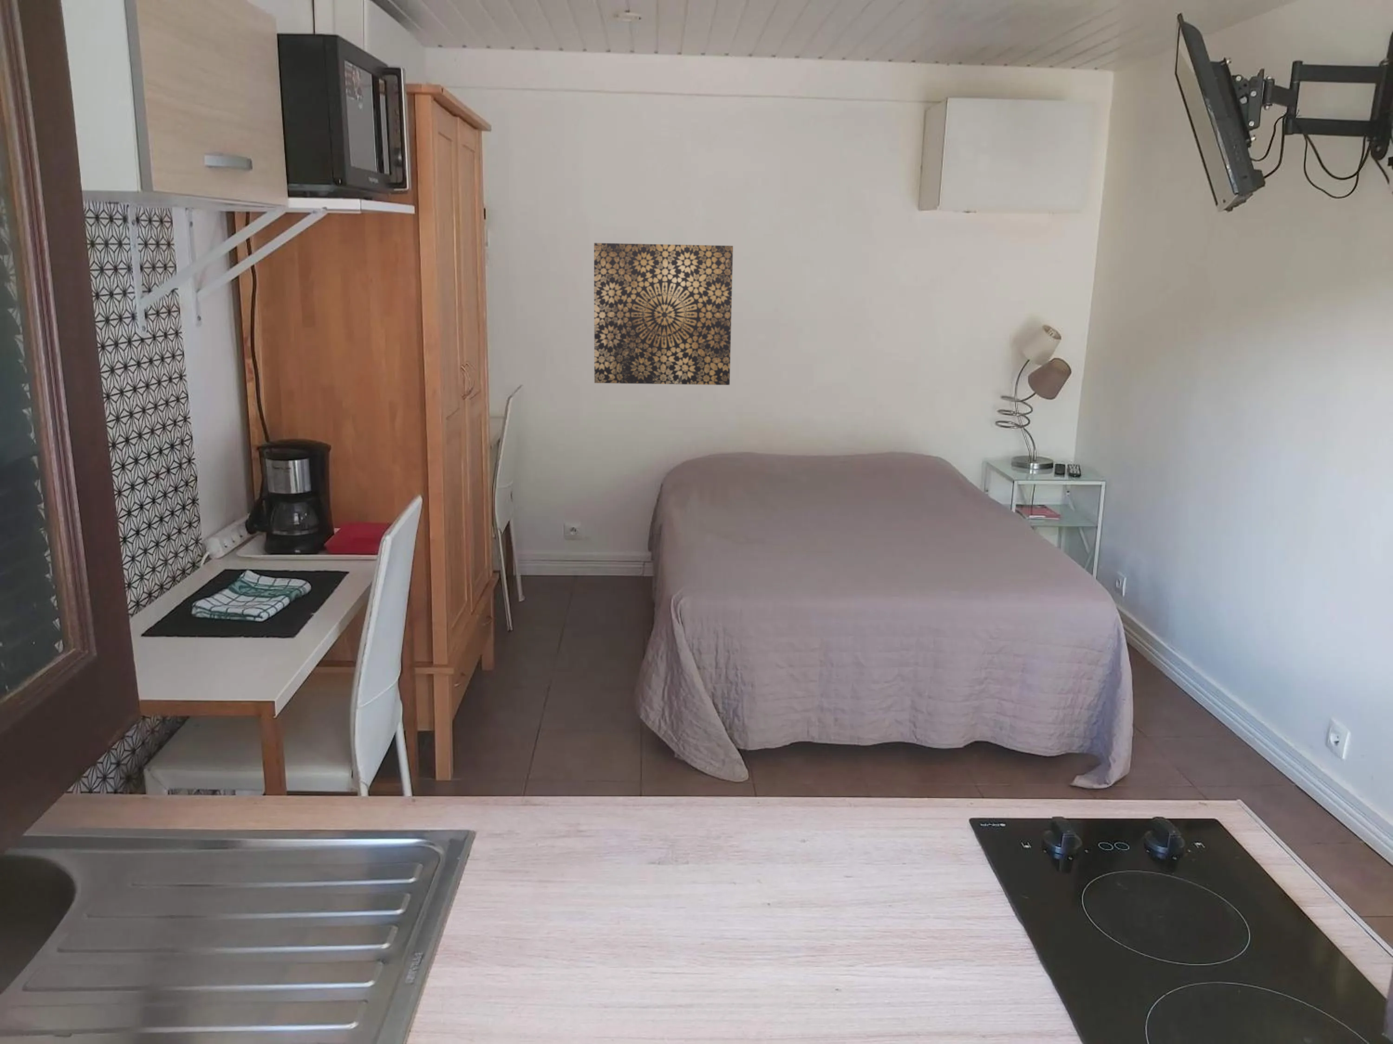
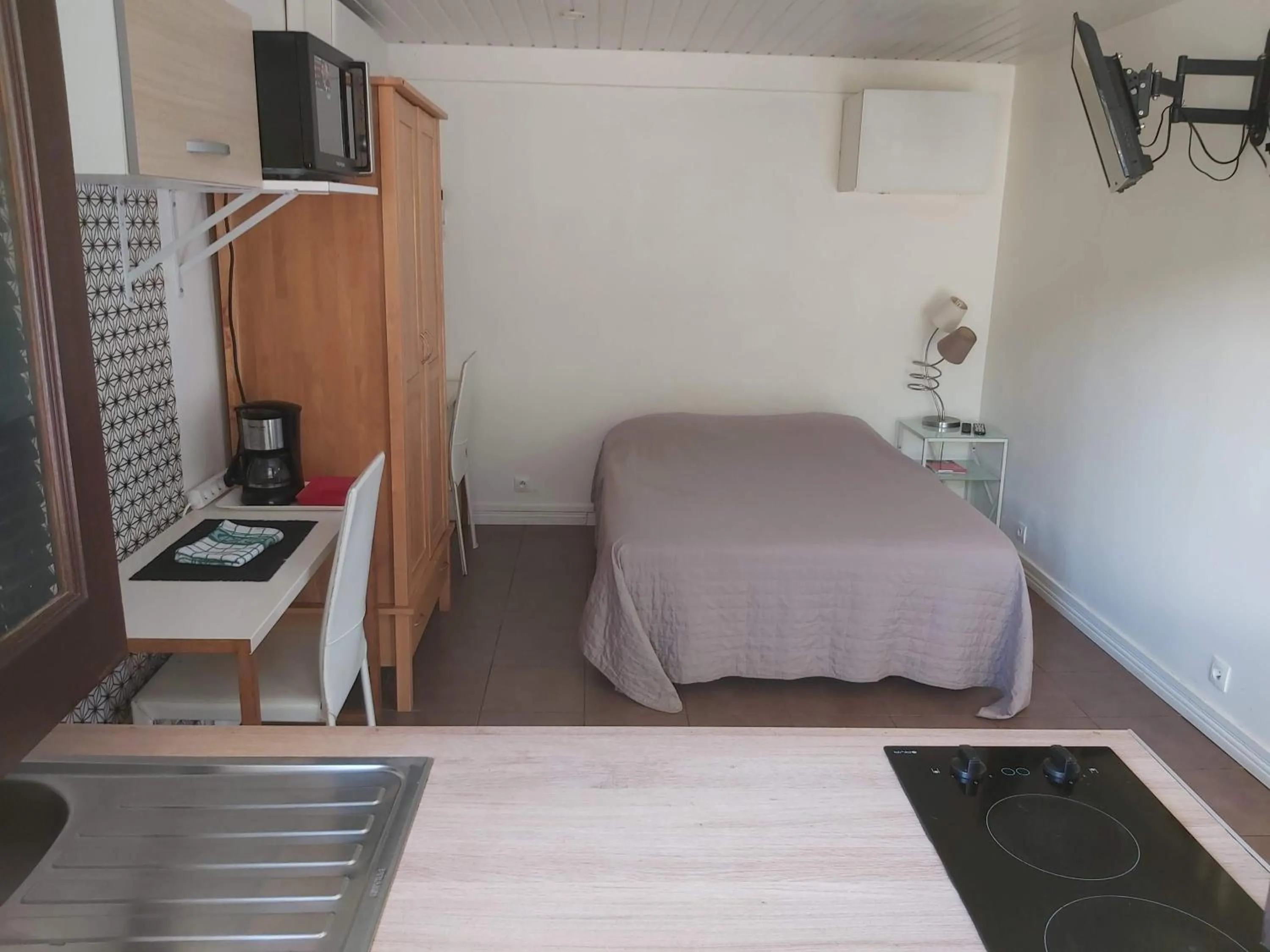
- wall art [593,242,734,386]
